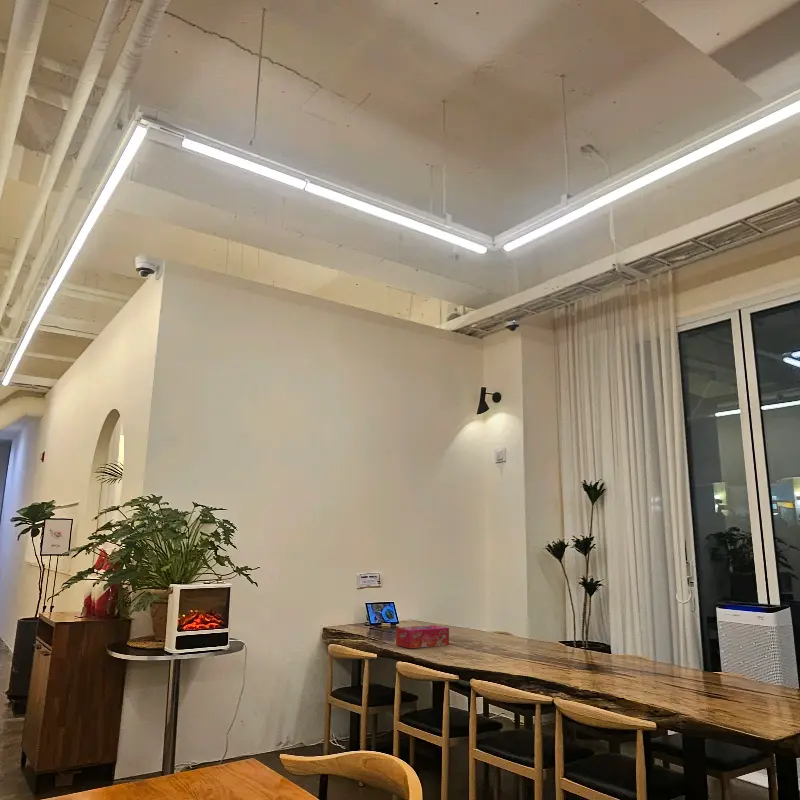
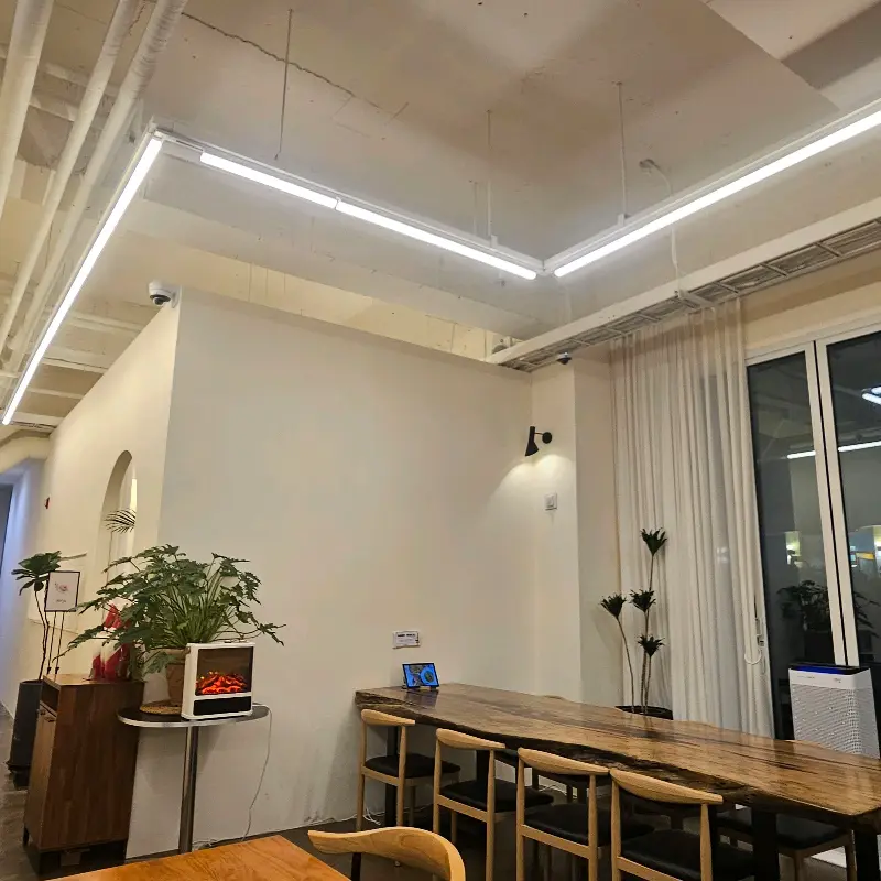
- tissue box [395,624,450,649]
